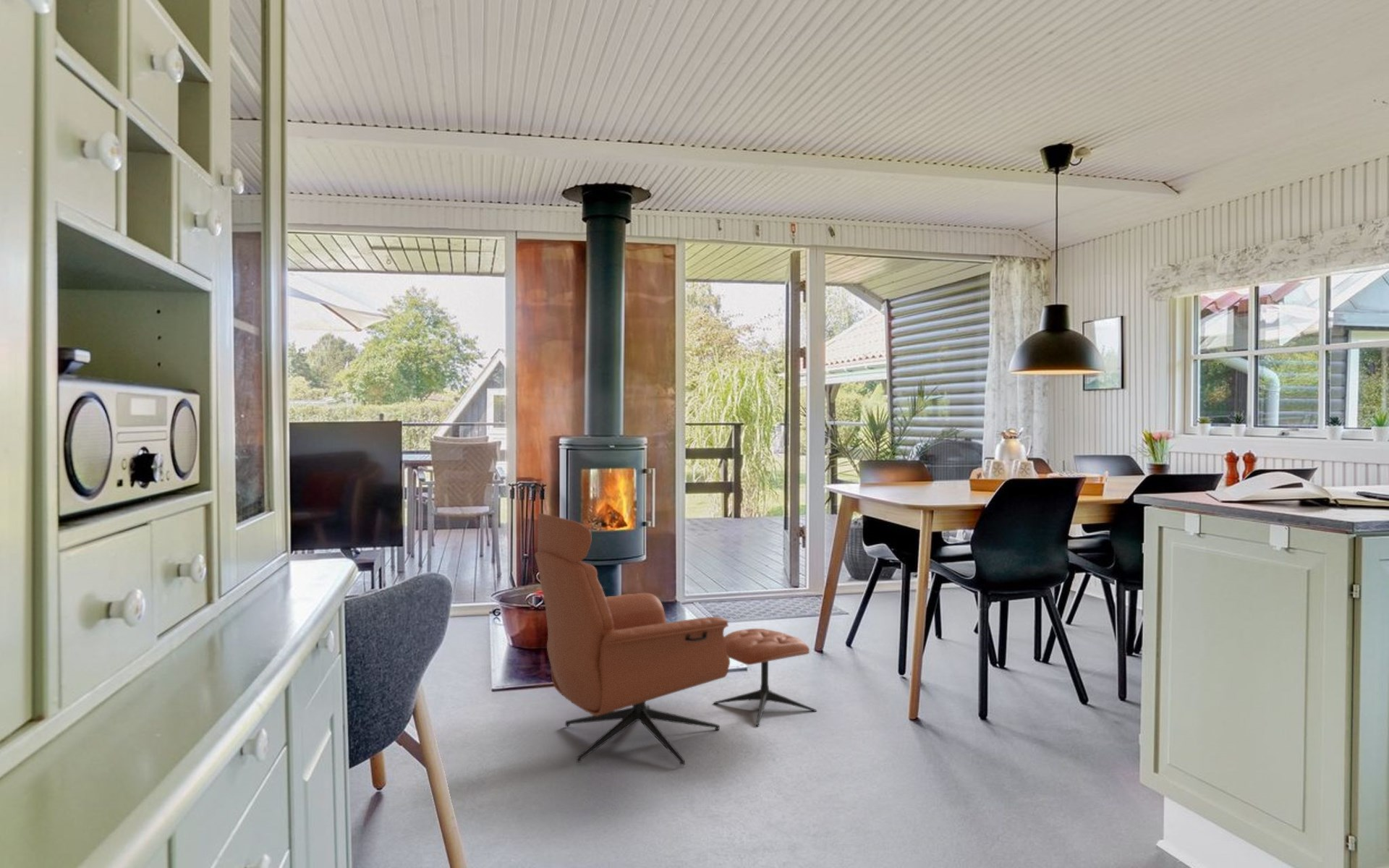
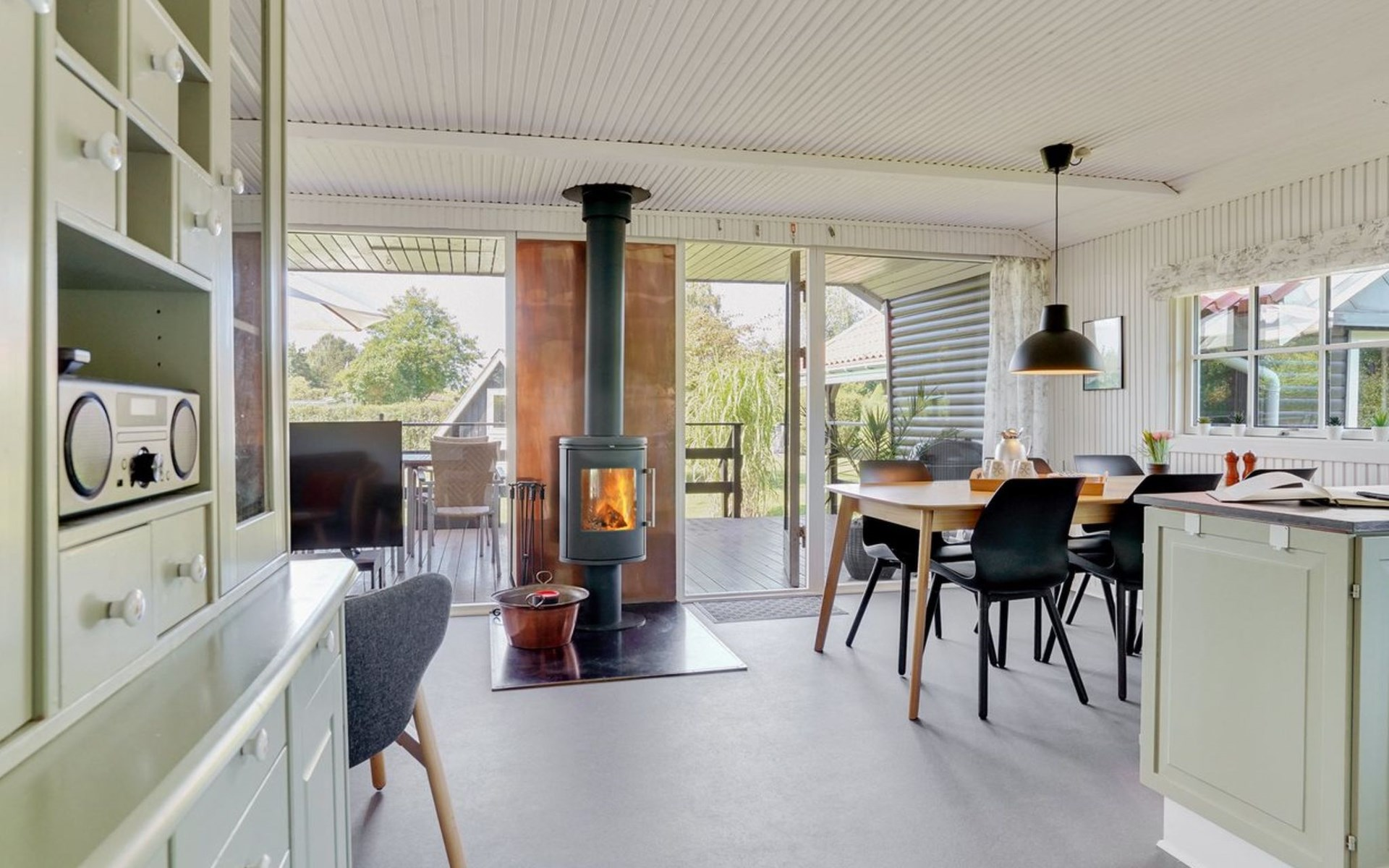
- armchair [534,513,817,766]
